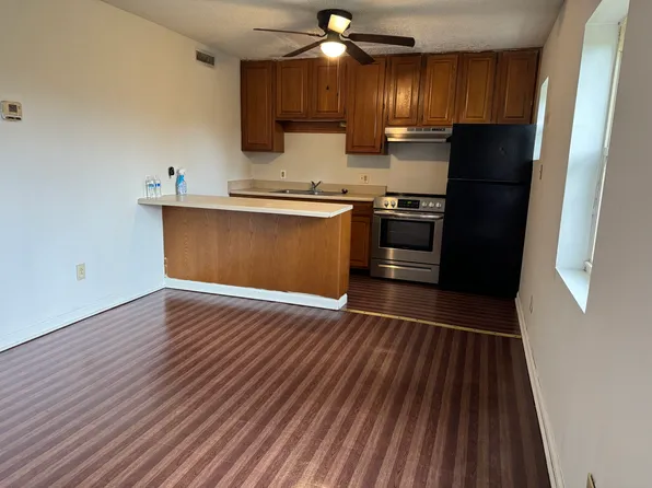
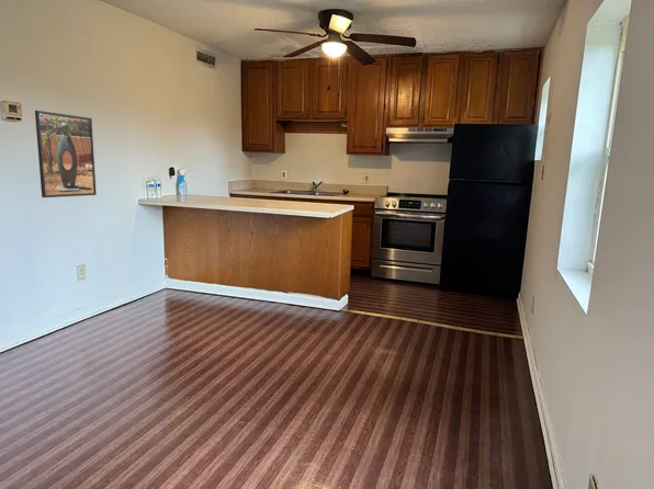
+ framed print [34,110,98,198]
